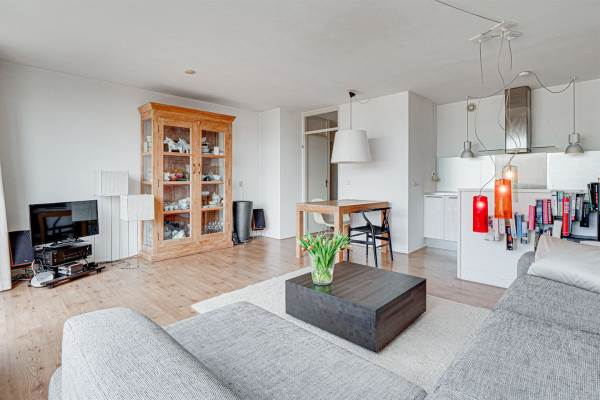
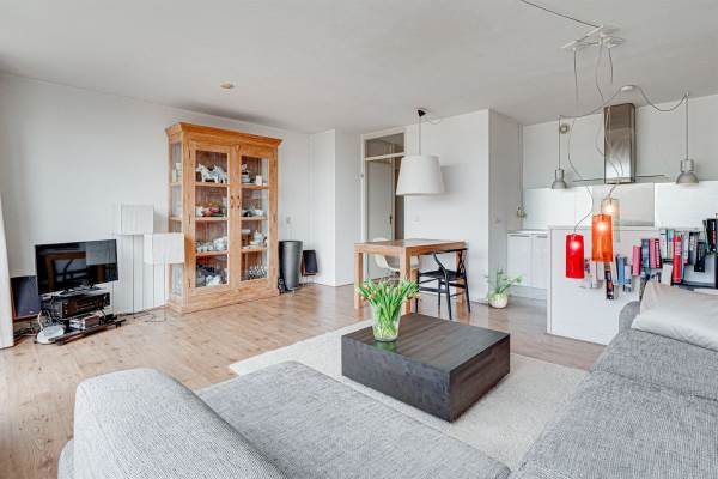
+ potted plant [482,261,525,309]
